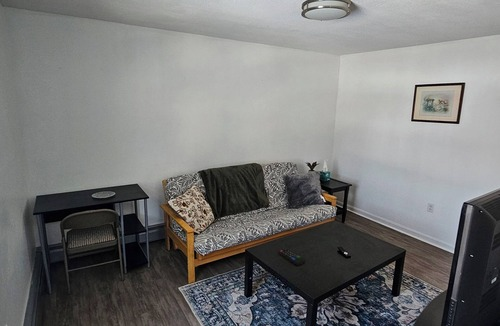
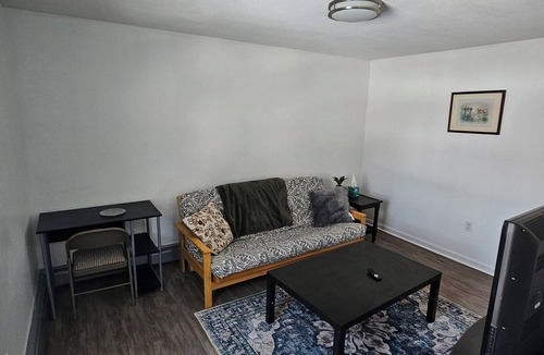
- remote control [278,248,306,266]
